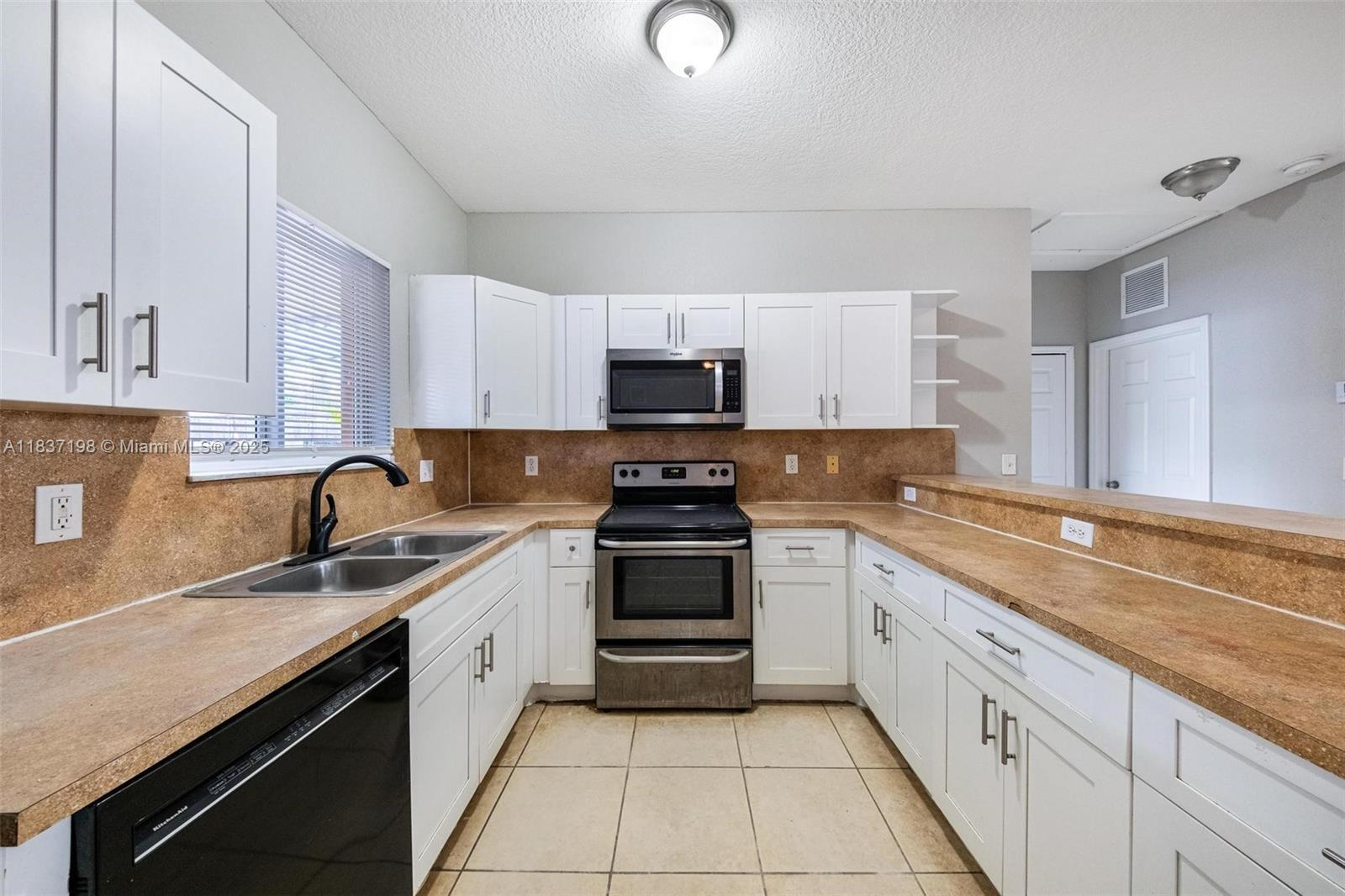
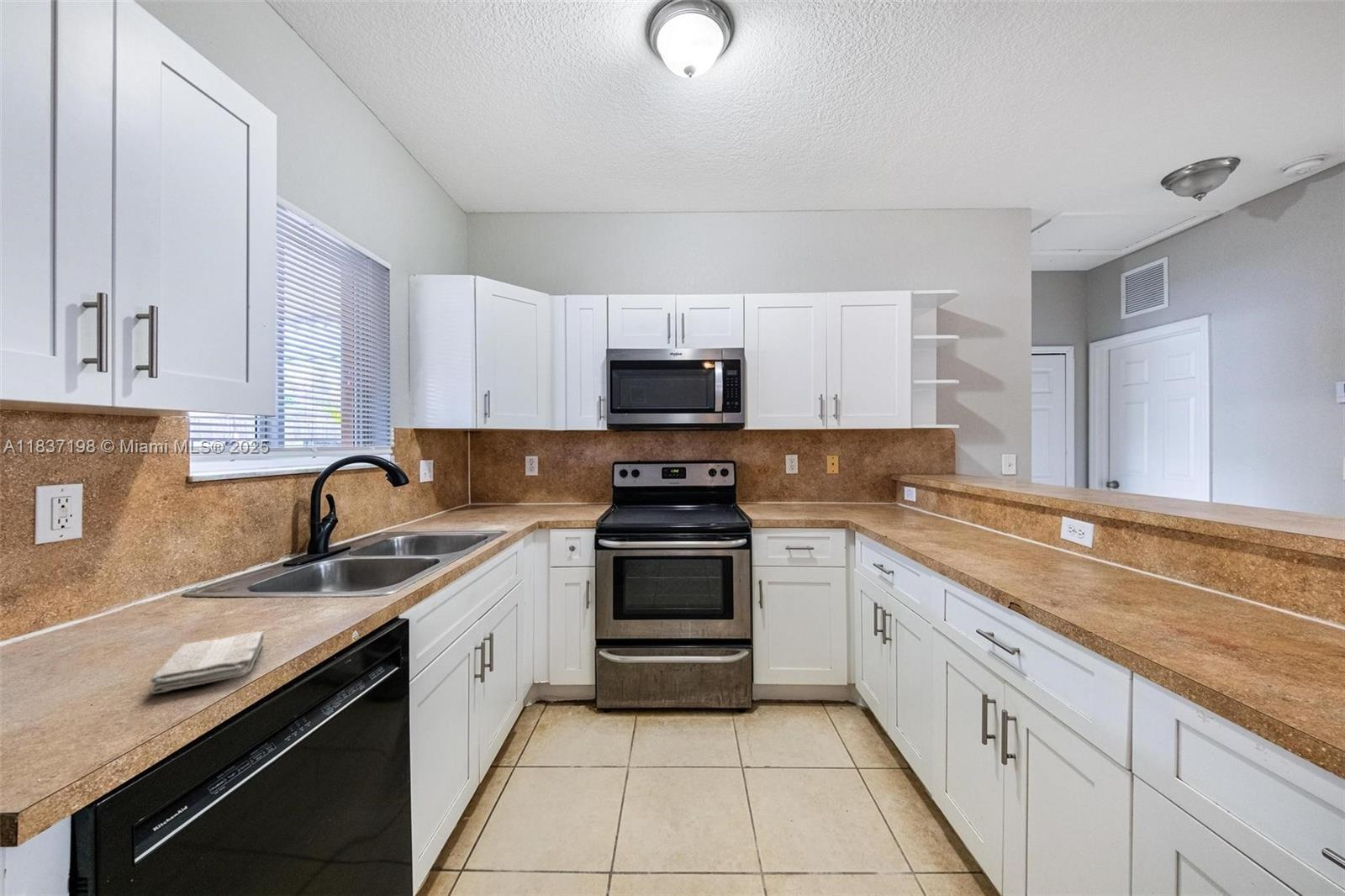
+ washcloth [150,630,265,694]
